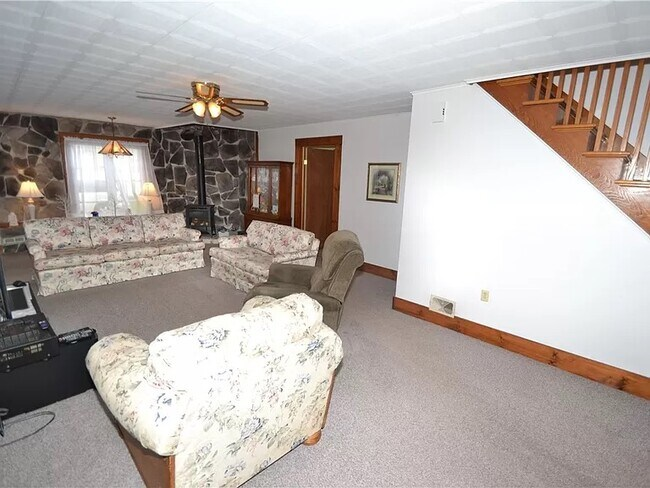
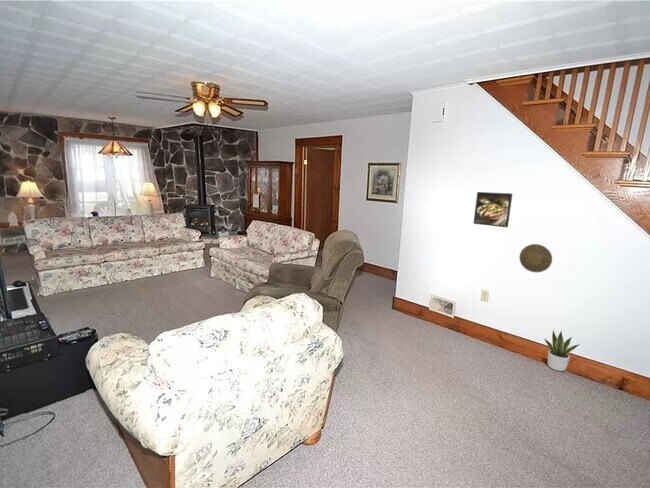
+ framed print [472,191,513,228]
+ decorative plate [518,243,553,273]
+ potted plant [543,329,581,372]
